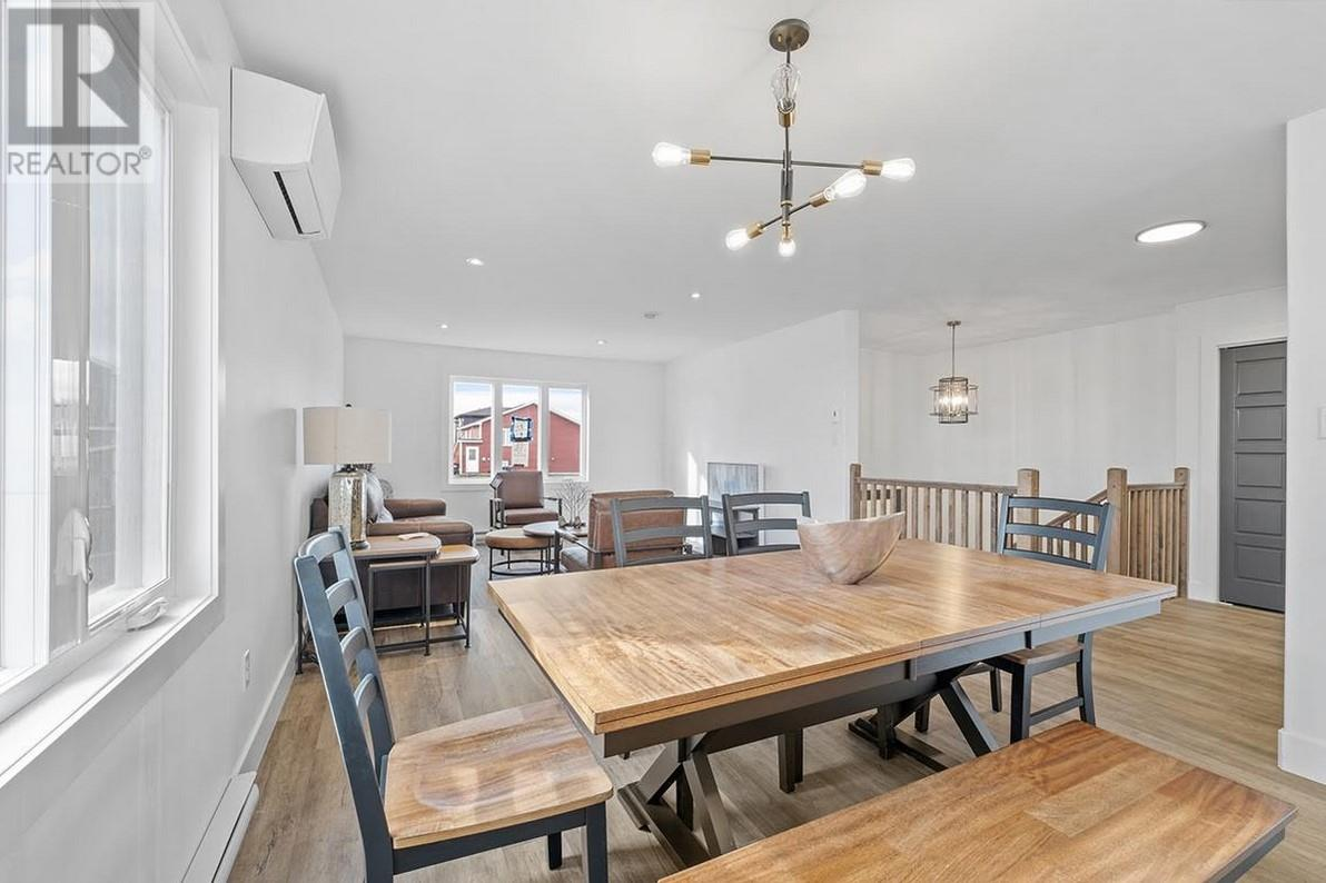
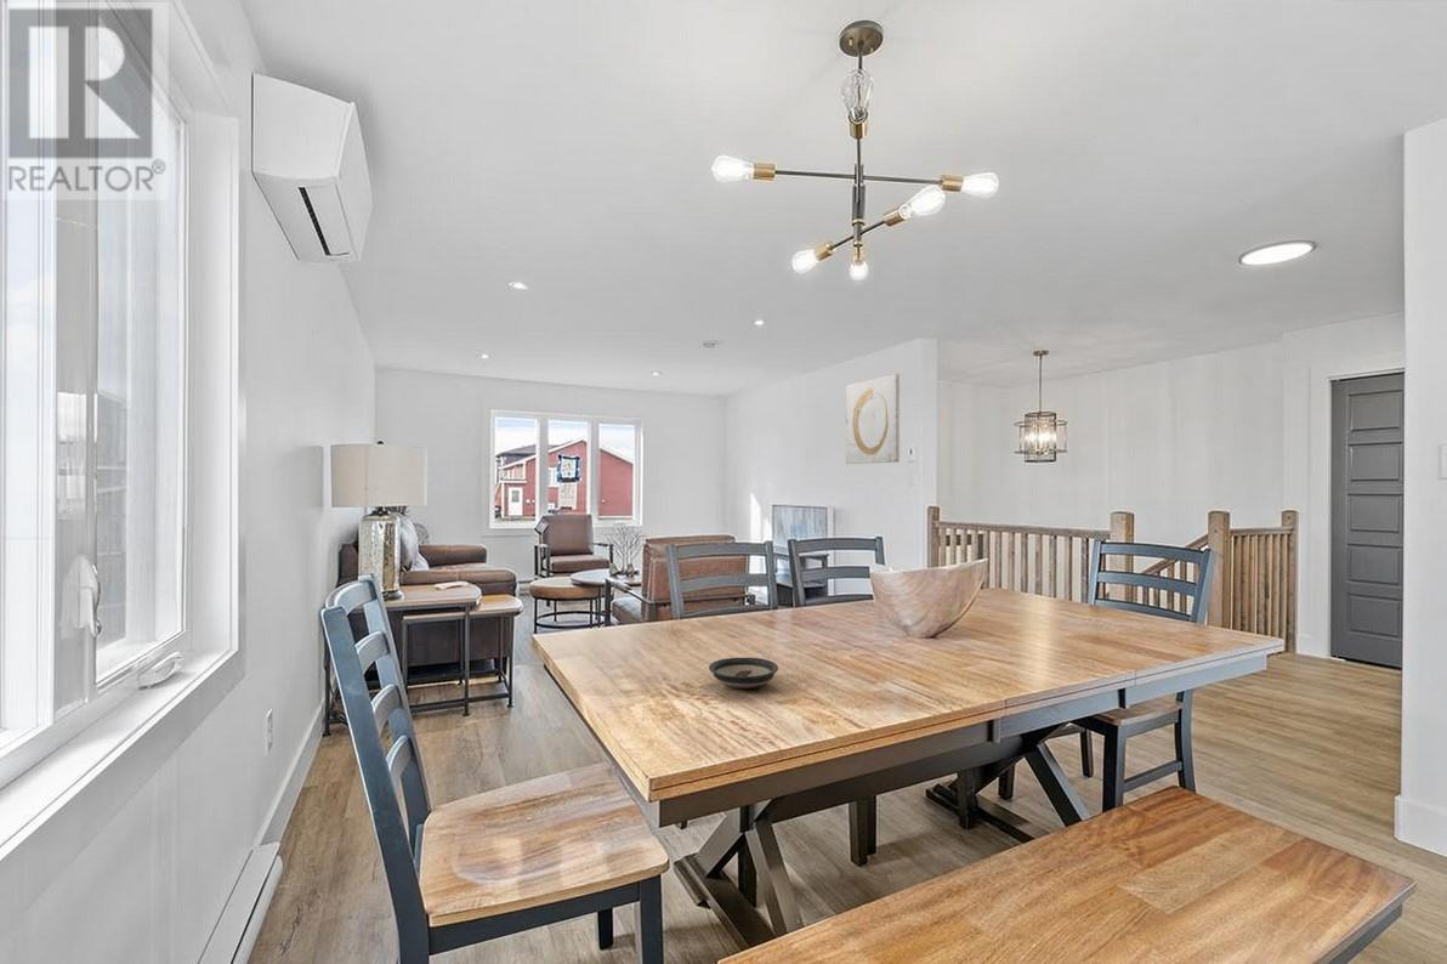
+ wall art [845,373,901,465]
+ saucer [708,657,779,690]
